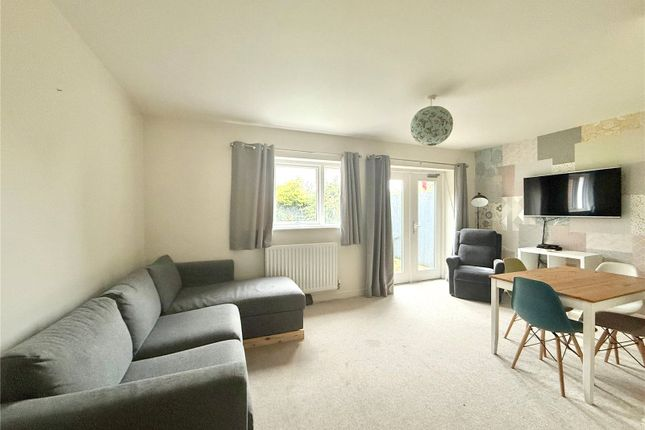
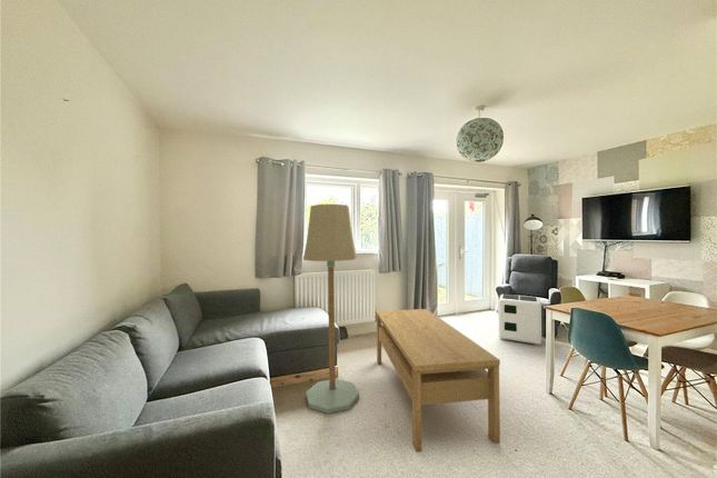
+ floor lamp [302,203,360,415]
+ air purifier [498,293,542,346]
+ coffee table [375,308,501,454]
